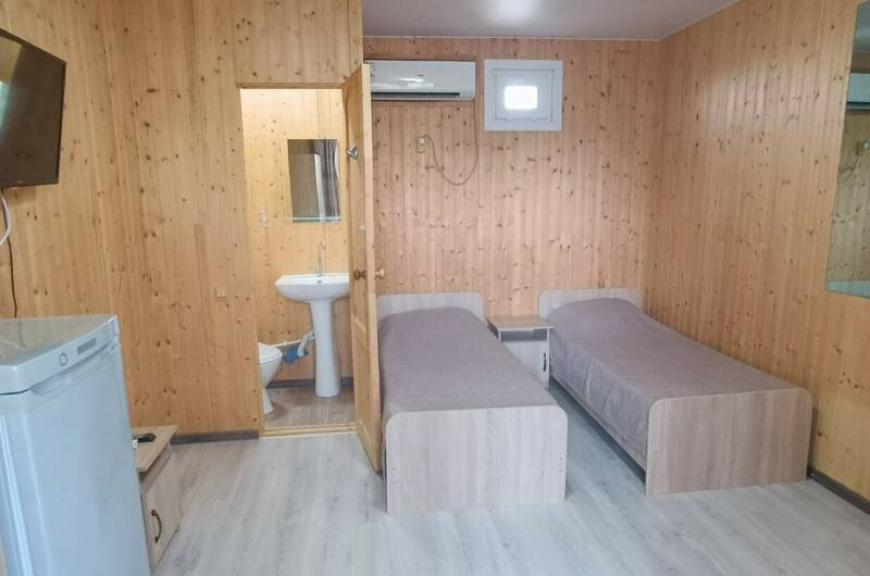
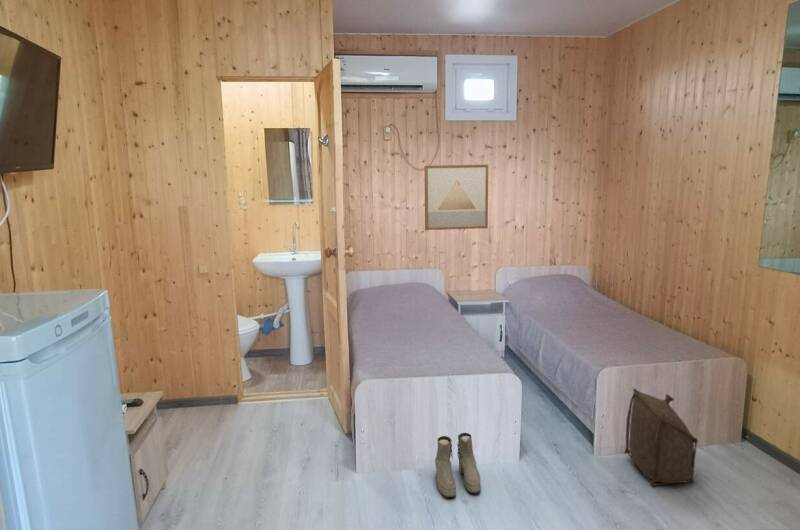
+ boots [434,432,482,498]
+ wall art [423,164,489,231]
+ backpack [623,388,699,488]
